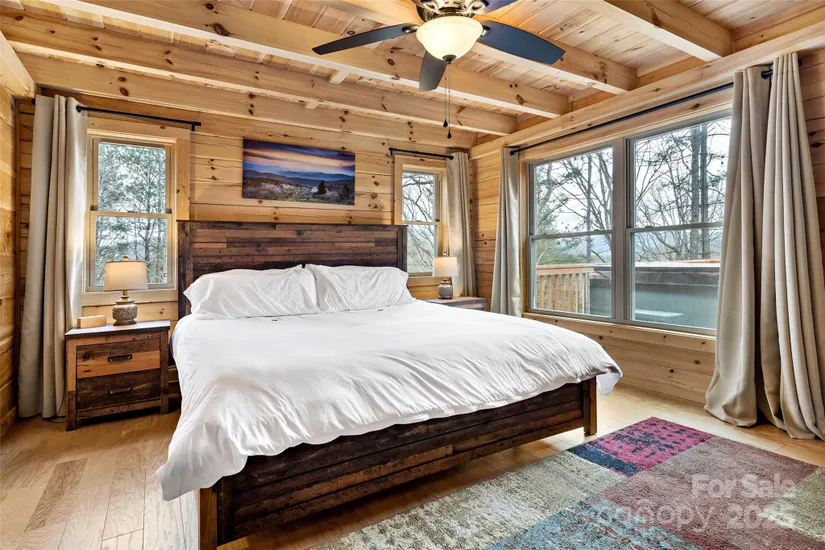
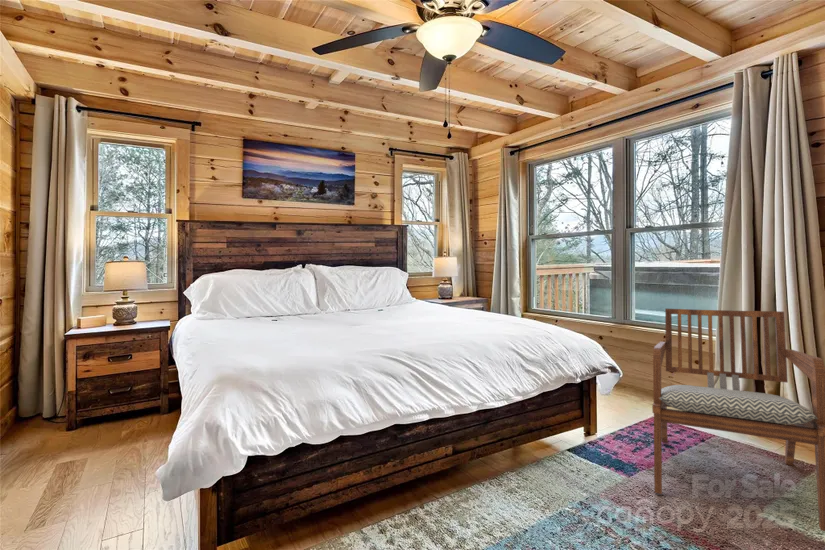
+ armchair [651,308,825,532]
